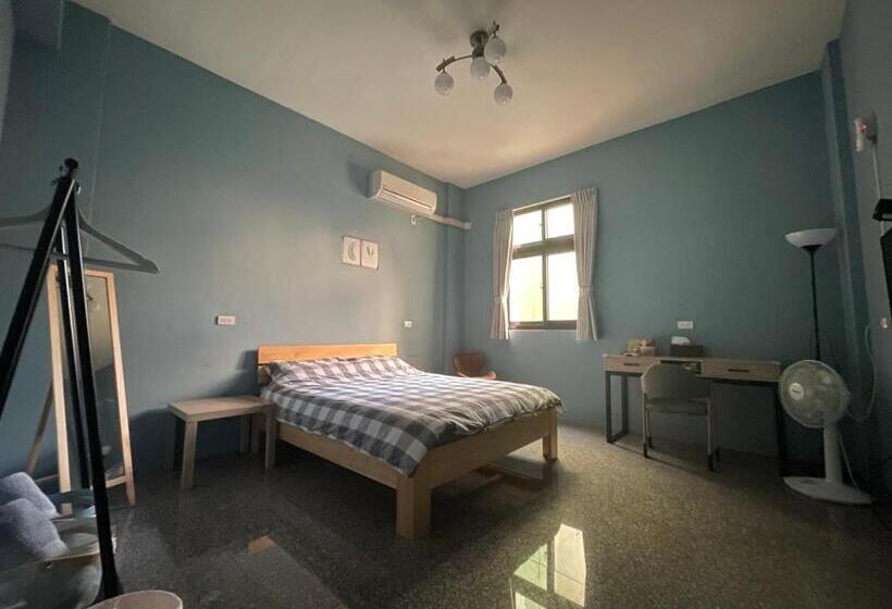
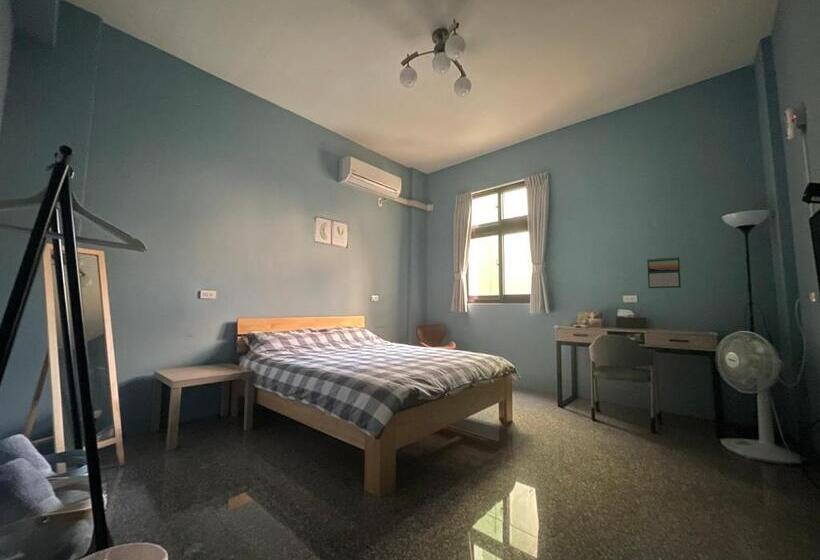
+ calendar [646,256,682,289]
